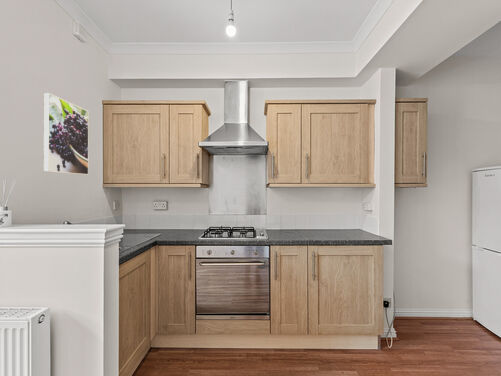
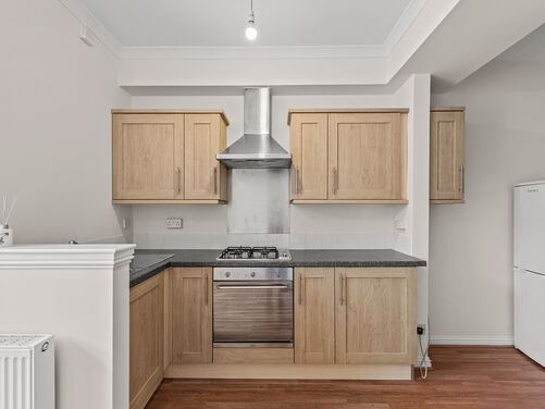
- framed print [43,92,90,176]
